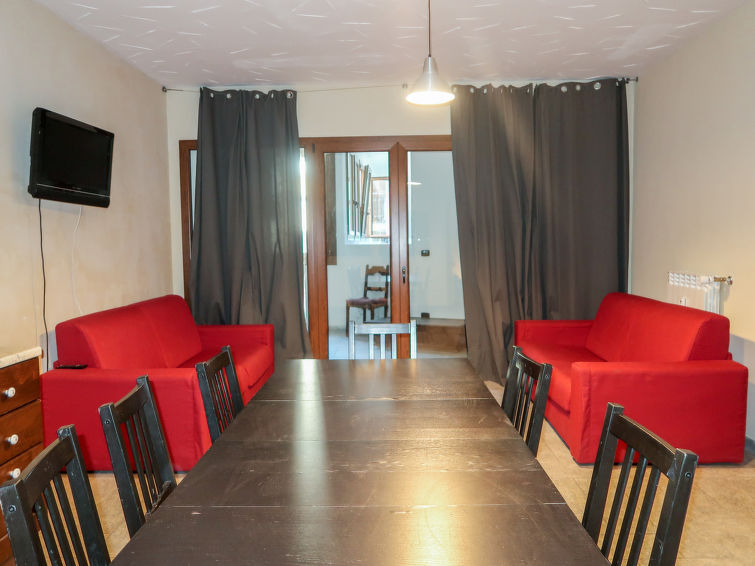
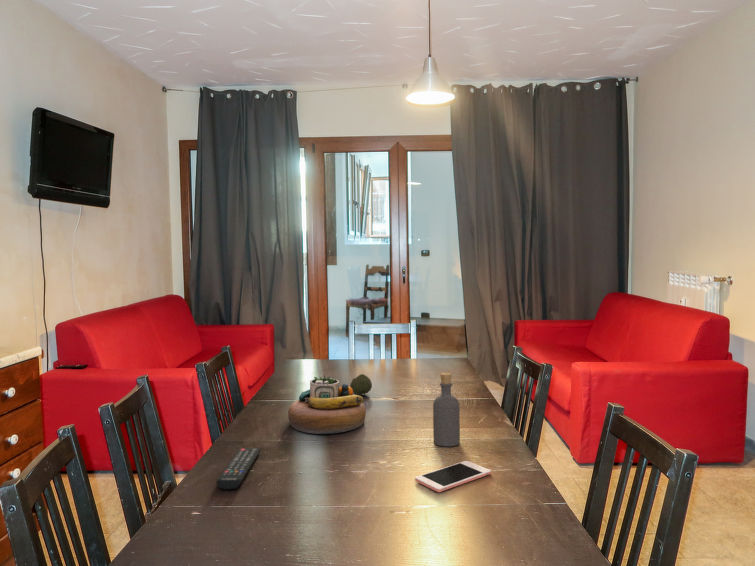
+ cell phone [414,460,492,493]
+ decorative bowl [287,374,367,435]
+ fruit [349,373,373,397]
+ bottle [432,372,461,447]
+ remote control [216,447,262,490]
